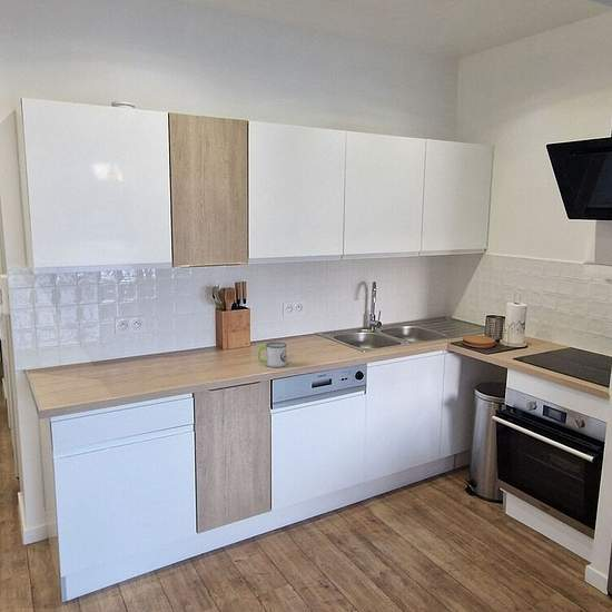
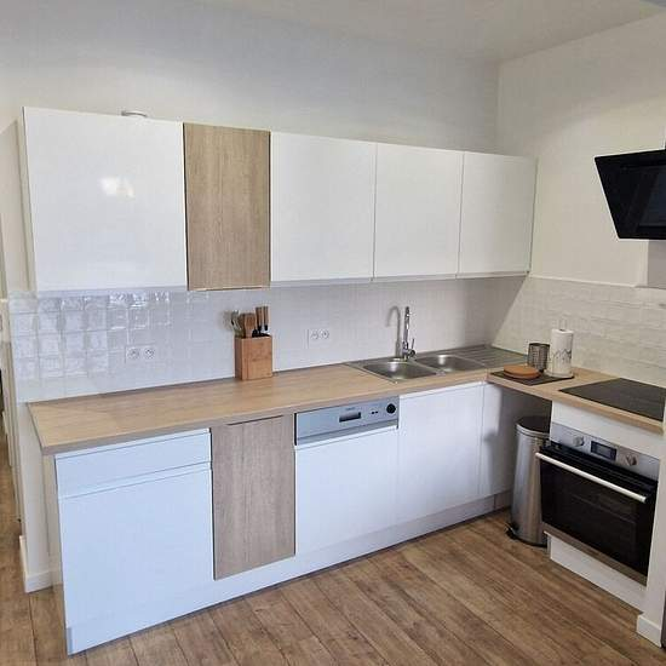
- mug [256,342,287,368]
